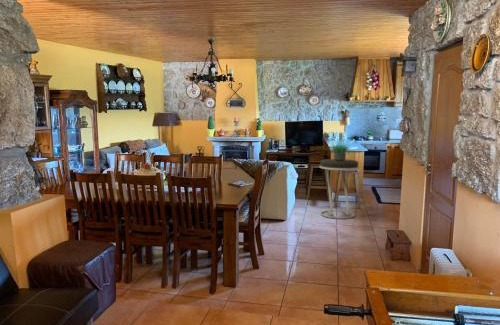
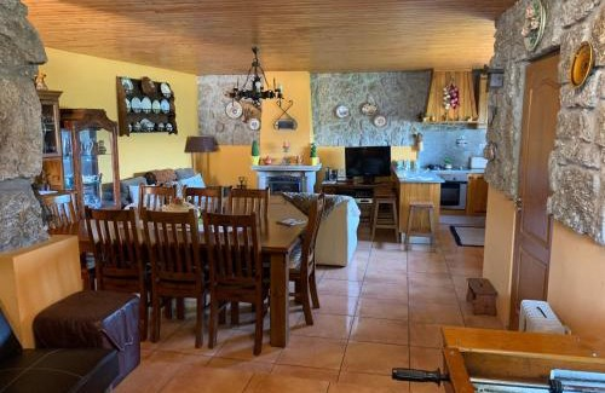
- potted plant [328,138,351,162]
- stool [318,158,360,220]
